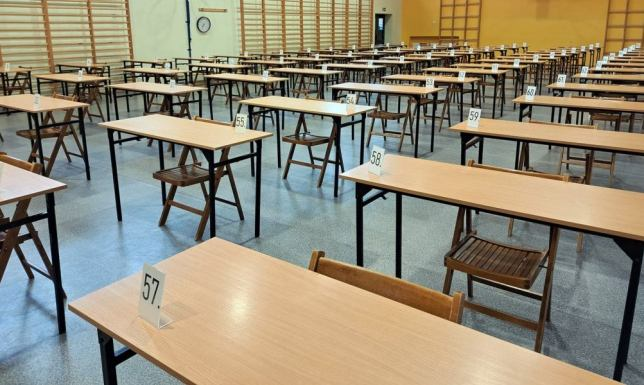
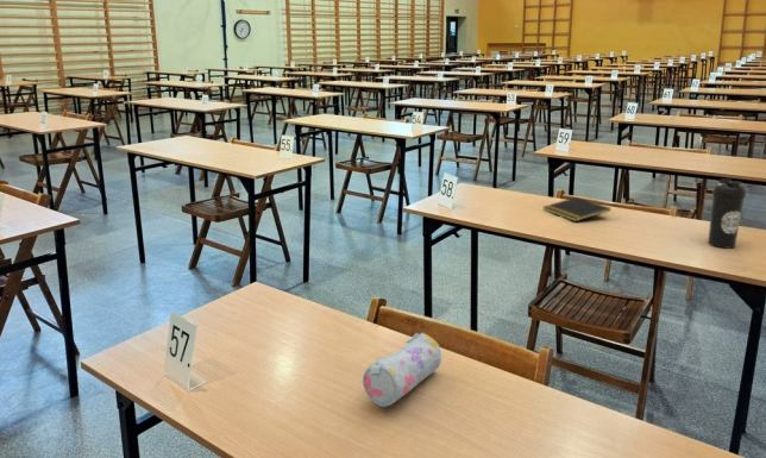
+ notepad [542,196,611,222]
+ pencil case [362,332,442,408]
+ water bottle [707,178,747,250]
